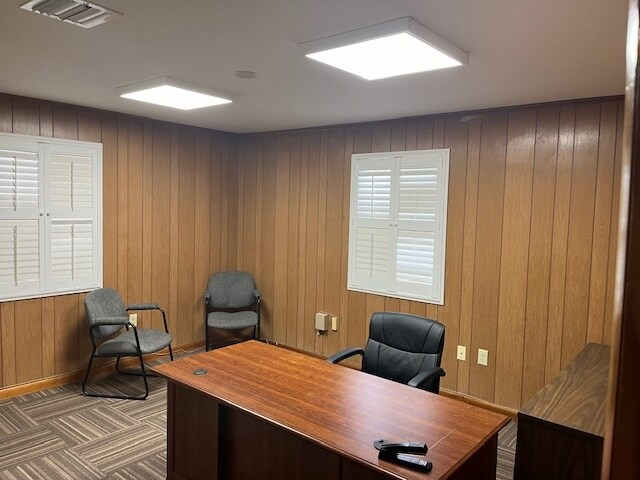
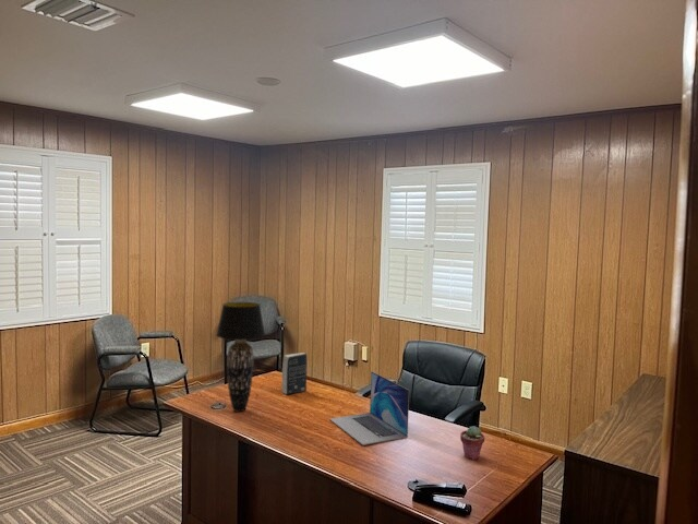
+ book [281,352,308,395]
+ potted succulent [459,425,485,461]
+ laptop [328,370,410,446]
+ table lamp [215,301,266,413]
